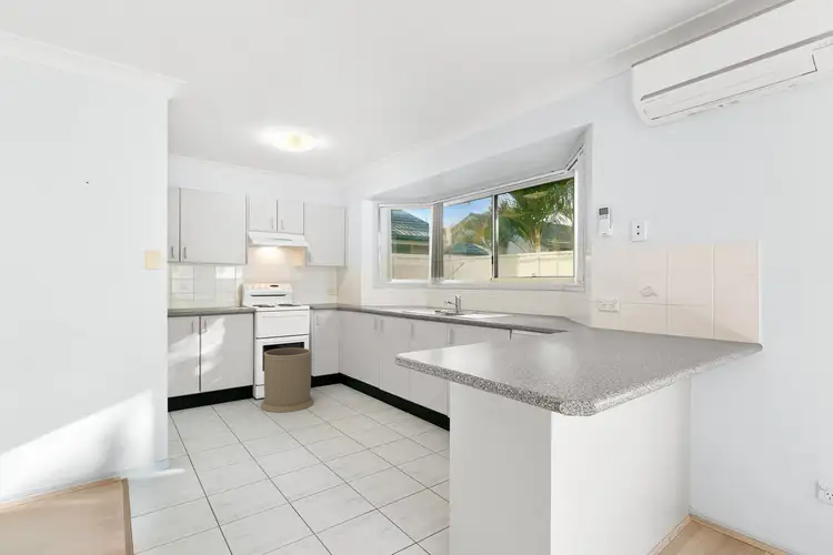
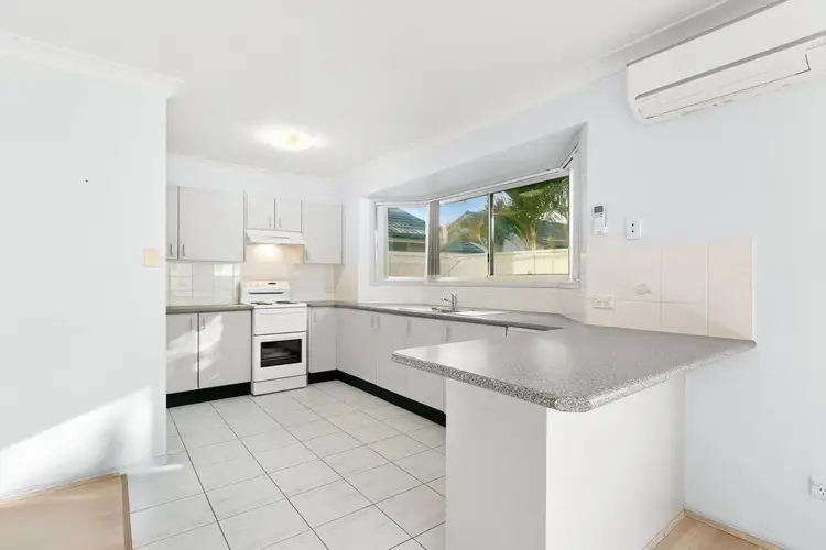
- trash can [260,347,314,413]
